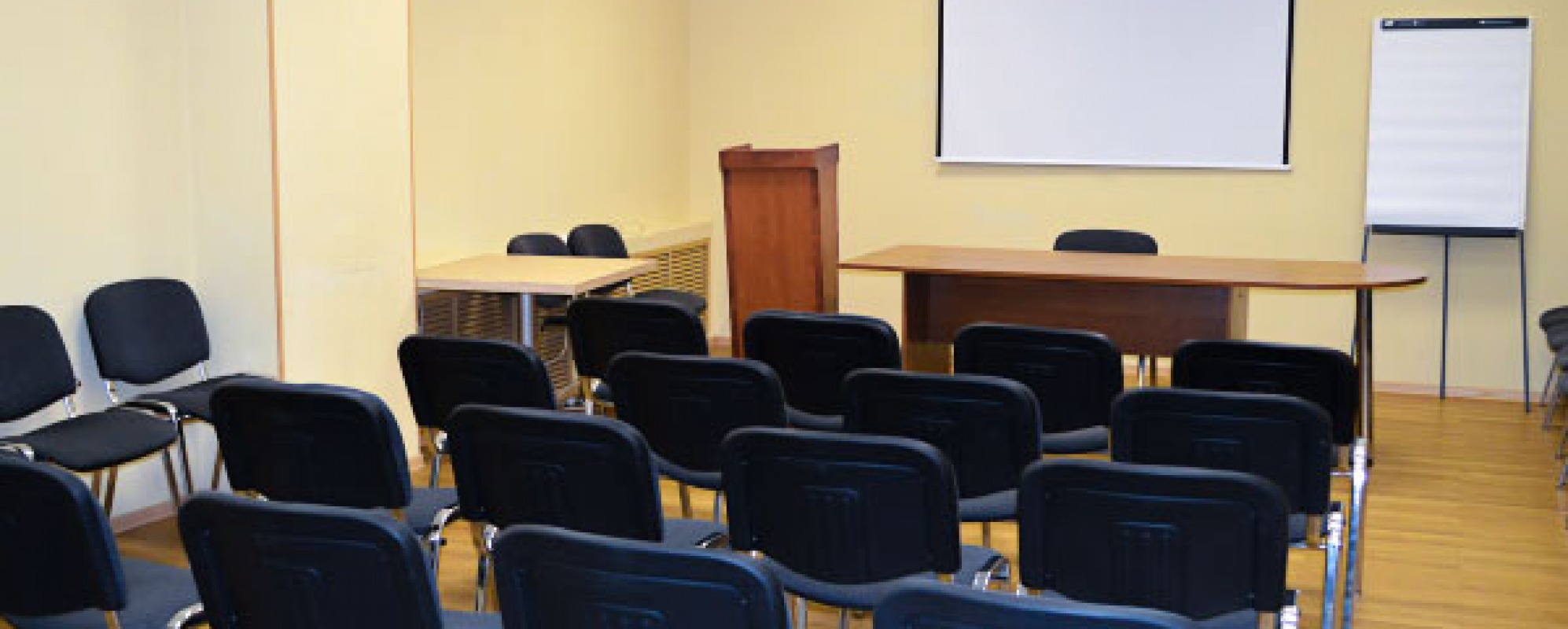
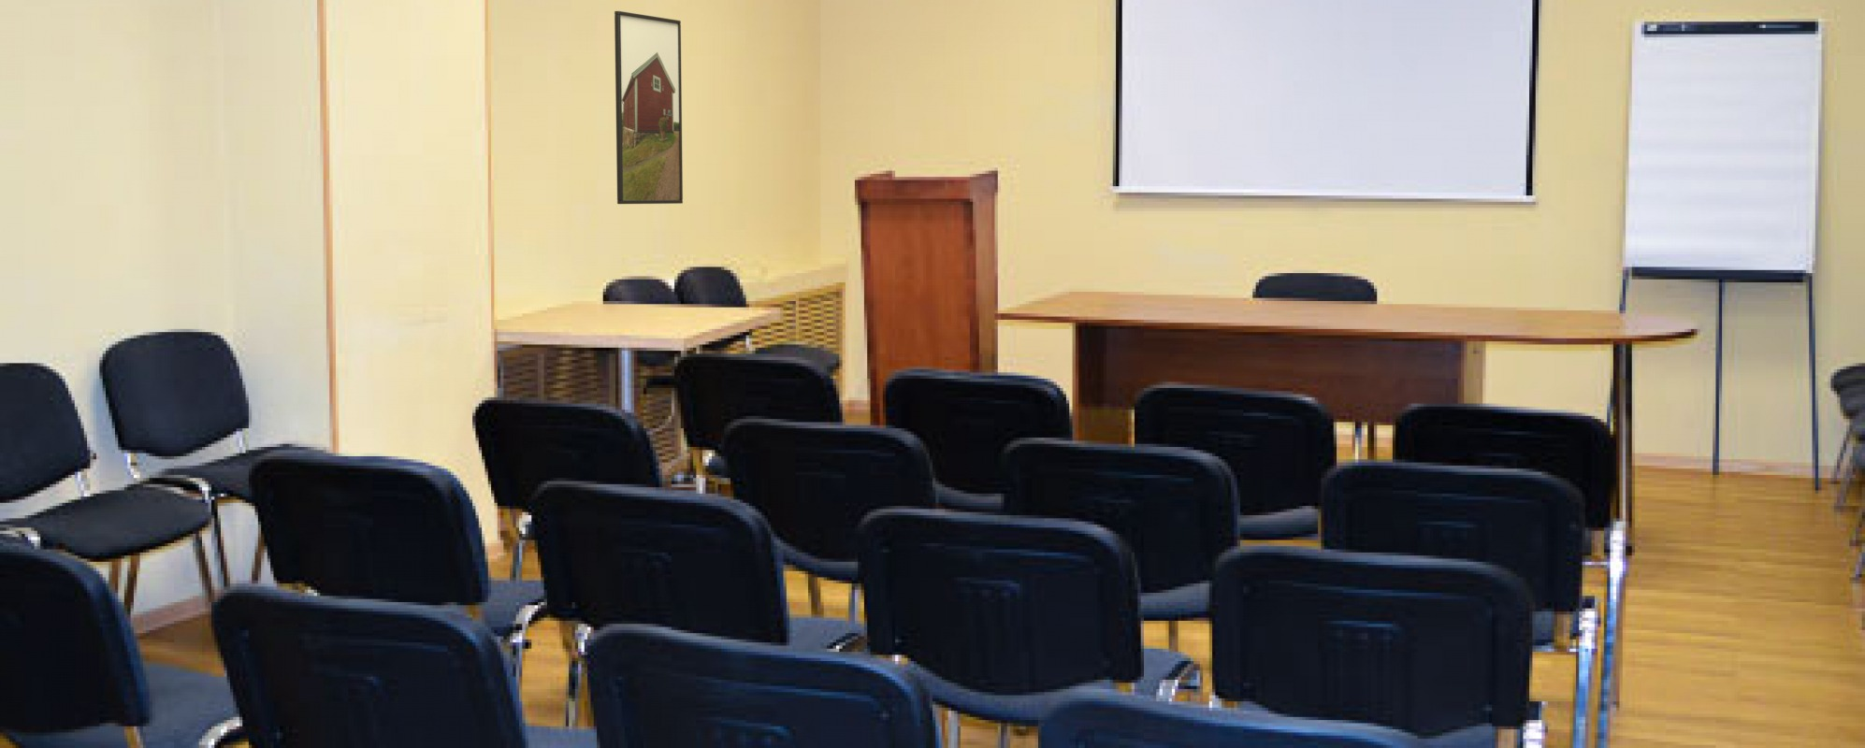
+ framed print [614,11,684,205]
